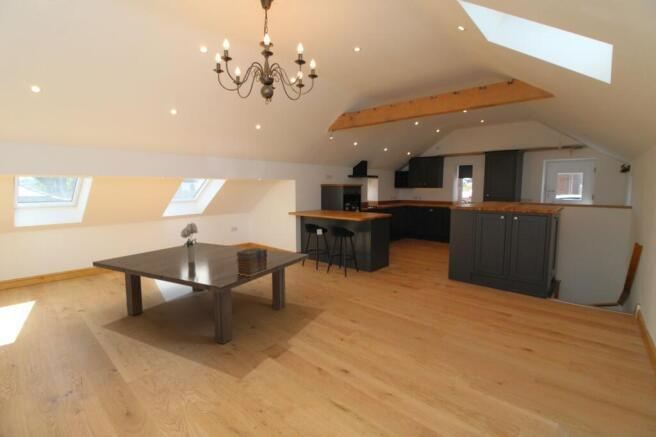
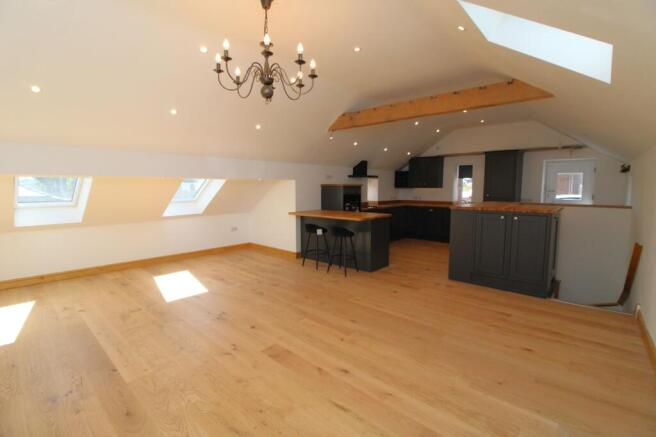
- dining table [92,241,310,345]
- book stack [236,246,268,276]
- bouquet [180,222,199,262]
